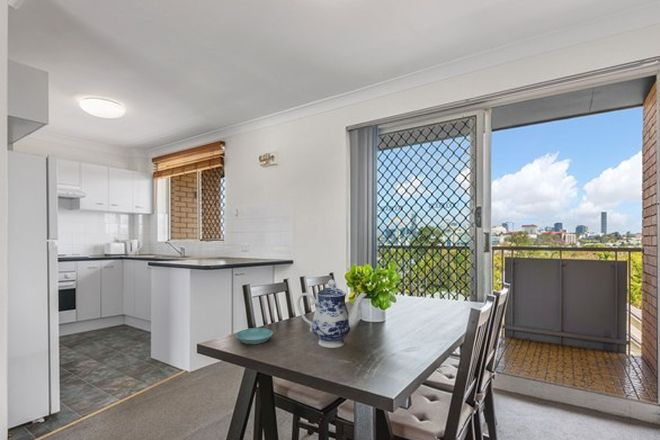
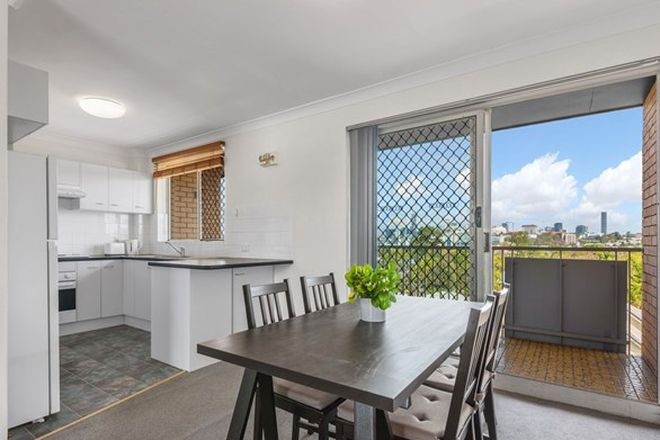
- teapot [296,279,368,349]
- saucer [235,327,274,345]
